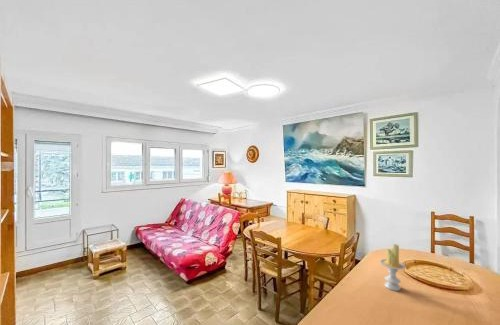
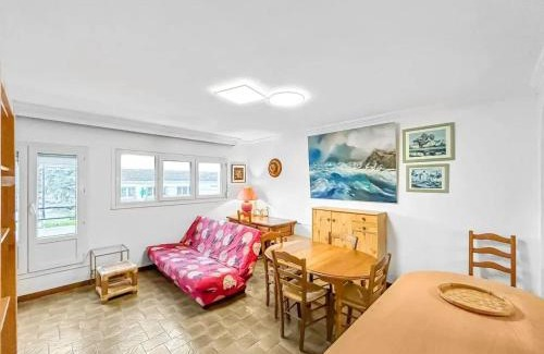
- candle [379,243,407,292]
